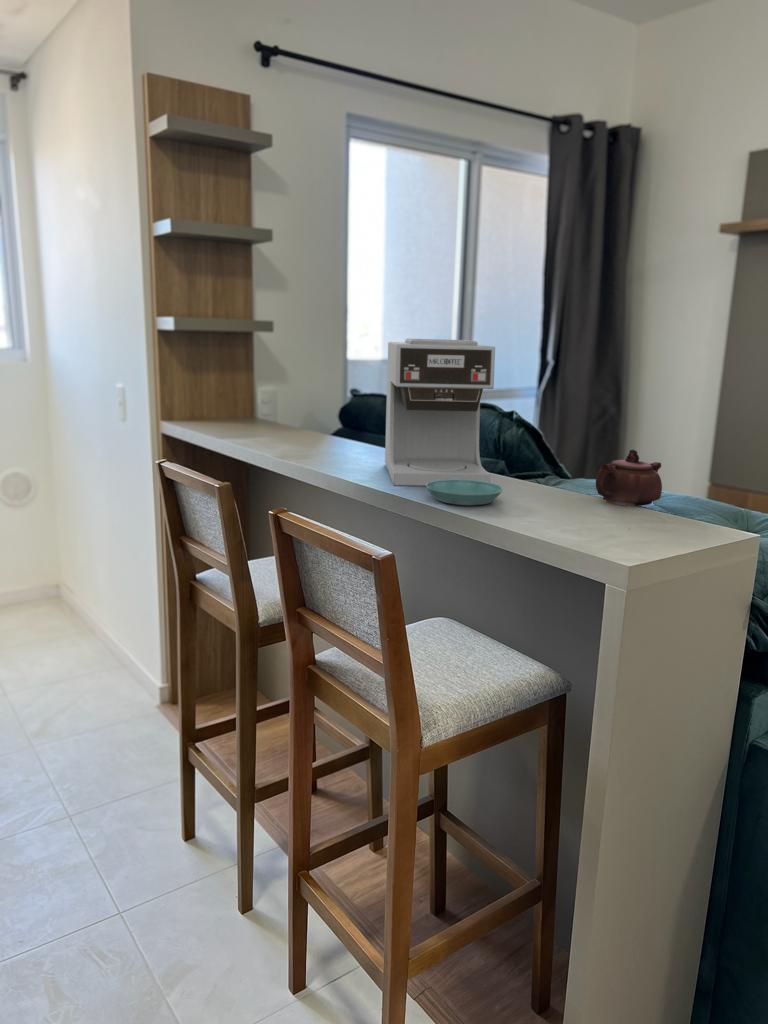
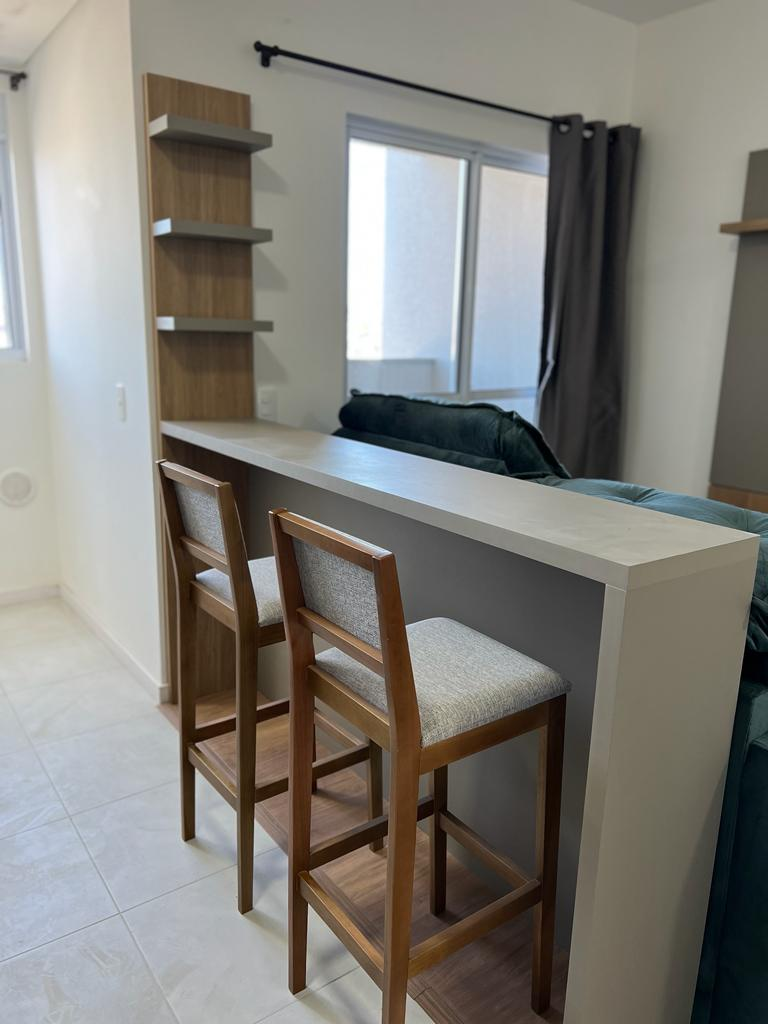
- saucer [425,479,504,506]
- coffee maker [384,338,496,487]
- teapot [595,449,663,507]
